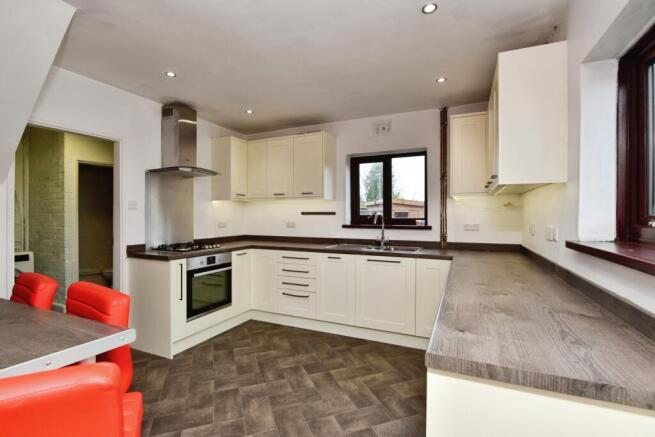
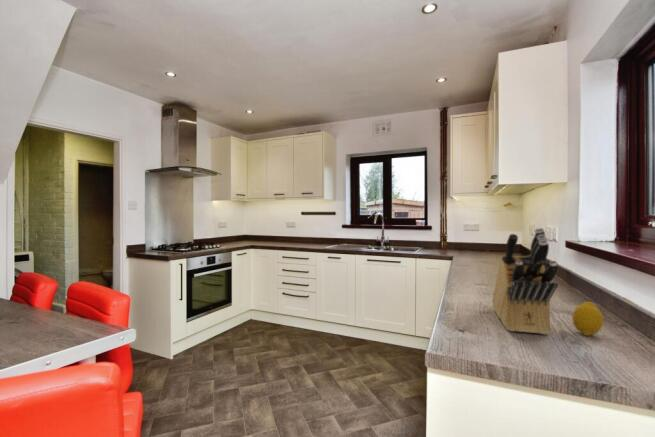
+ fruit [571,300,605,337]
+ knife block [491,227,559,336]
